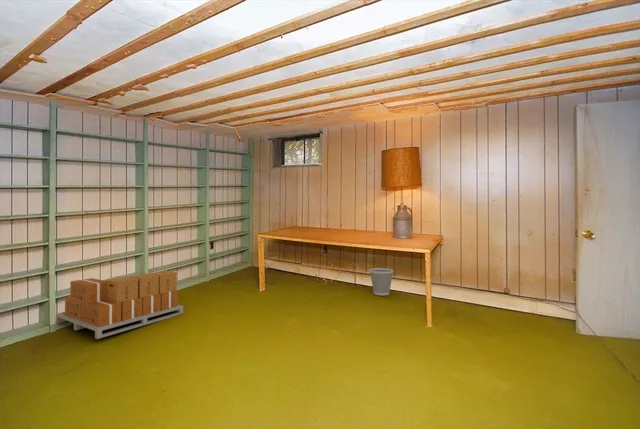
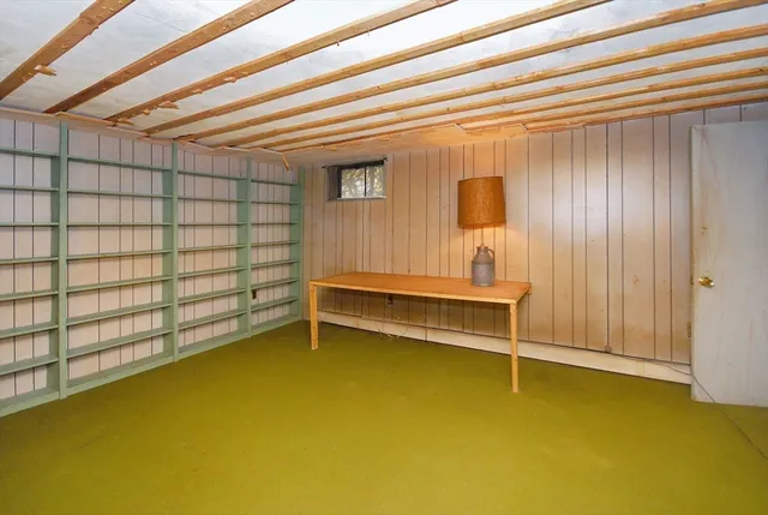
- cardboard boxes [54,270,184,340]
- wastebasket [368,267,395,296]
